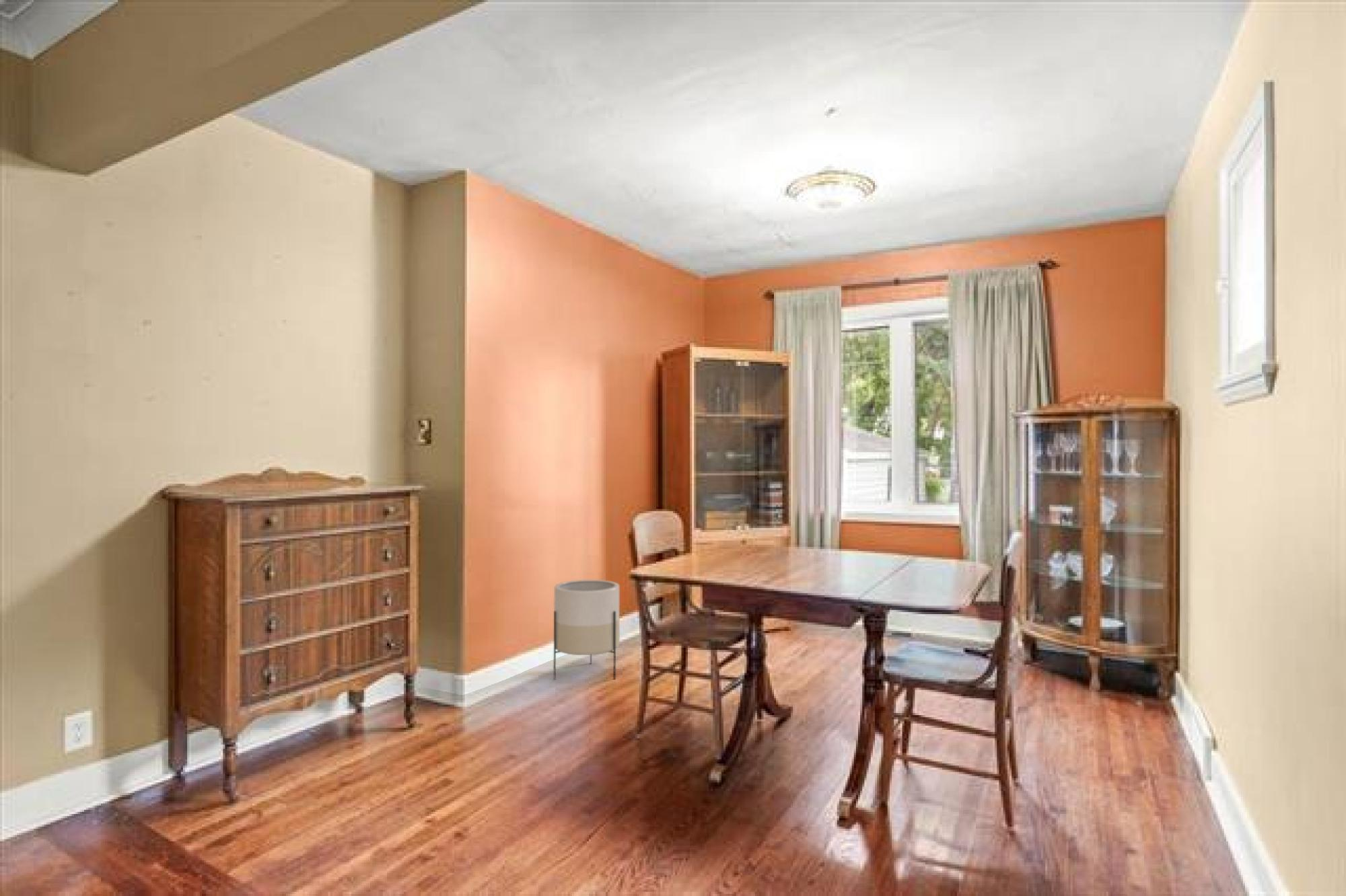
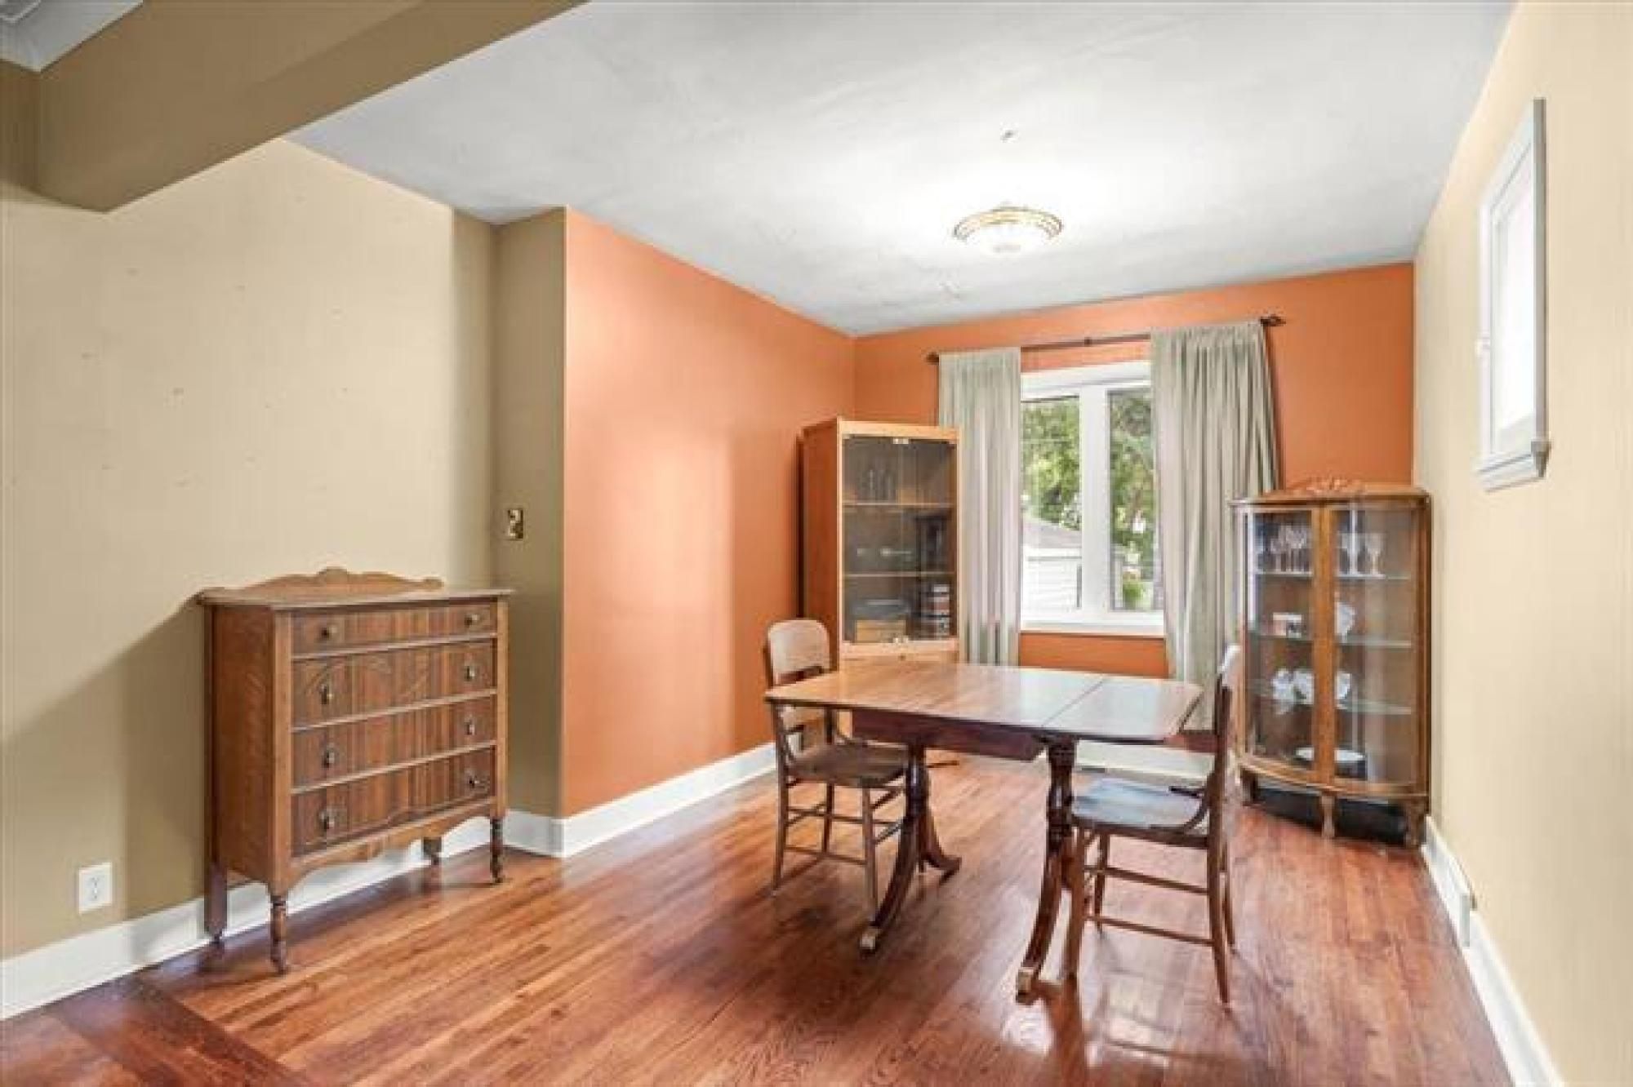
- planter [553,579,621,680]
